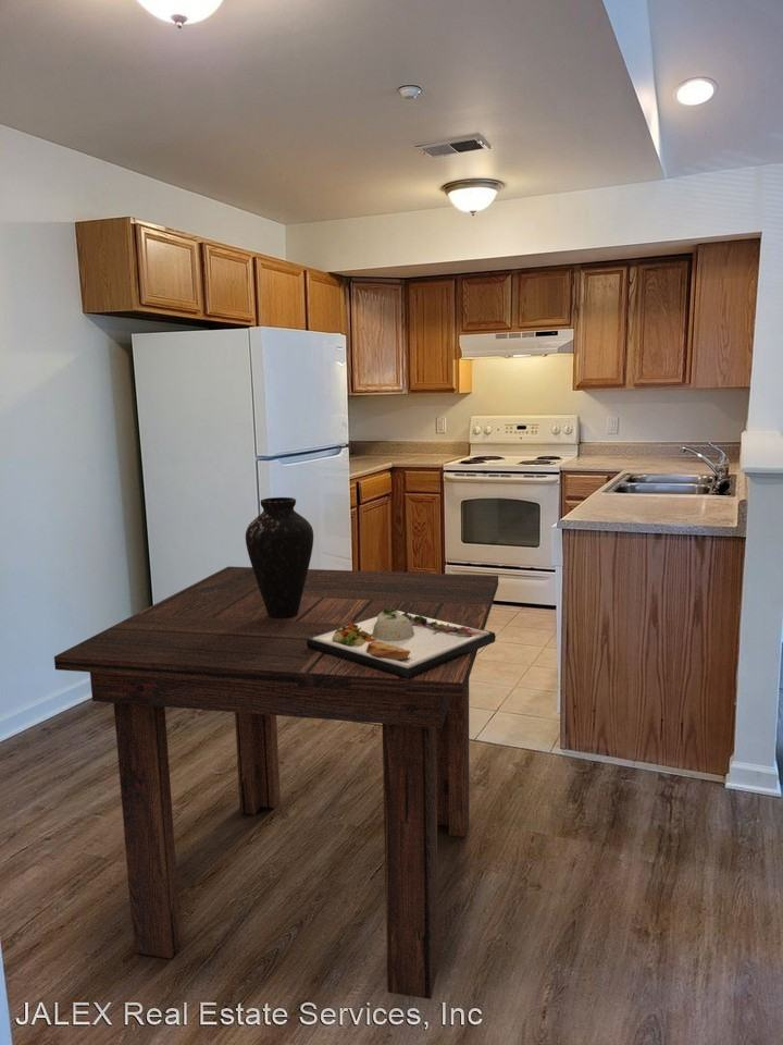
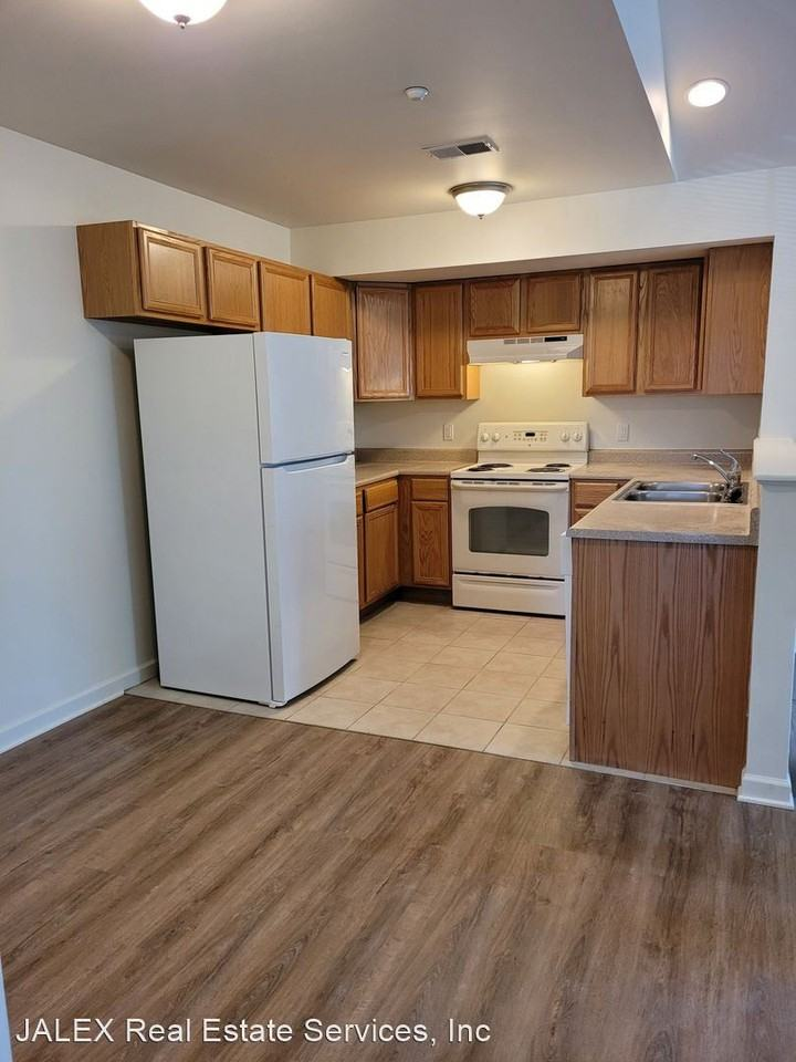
- dinner plate [307,607,497,679]
- vase [245,496,314,618]
- dining table [53,565,499,1000]
